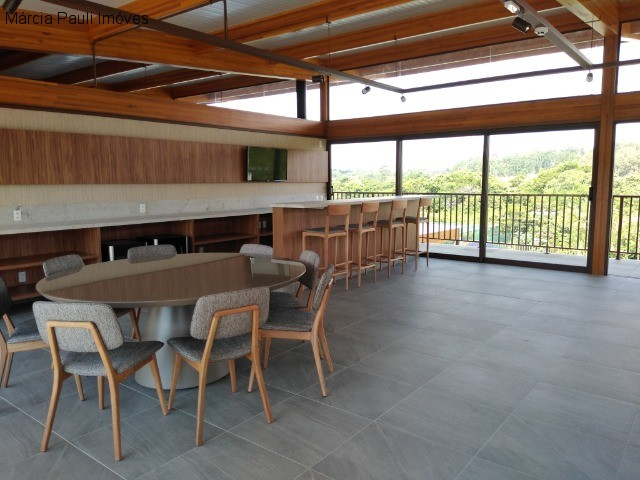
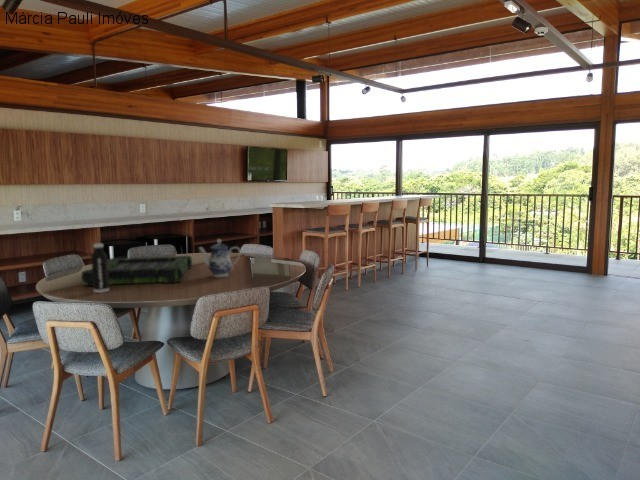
+ plant pot [80,255,193,287]
+ teapot [198,238,241,278]
+ water bottle [90,243,110,294]
